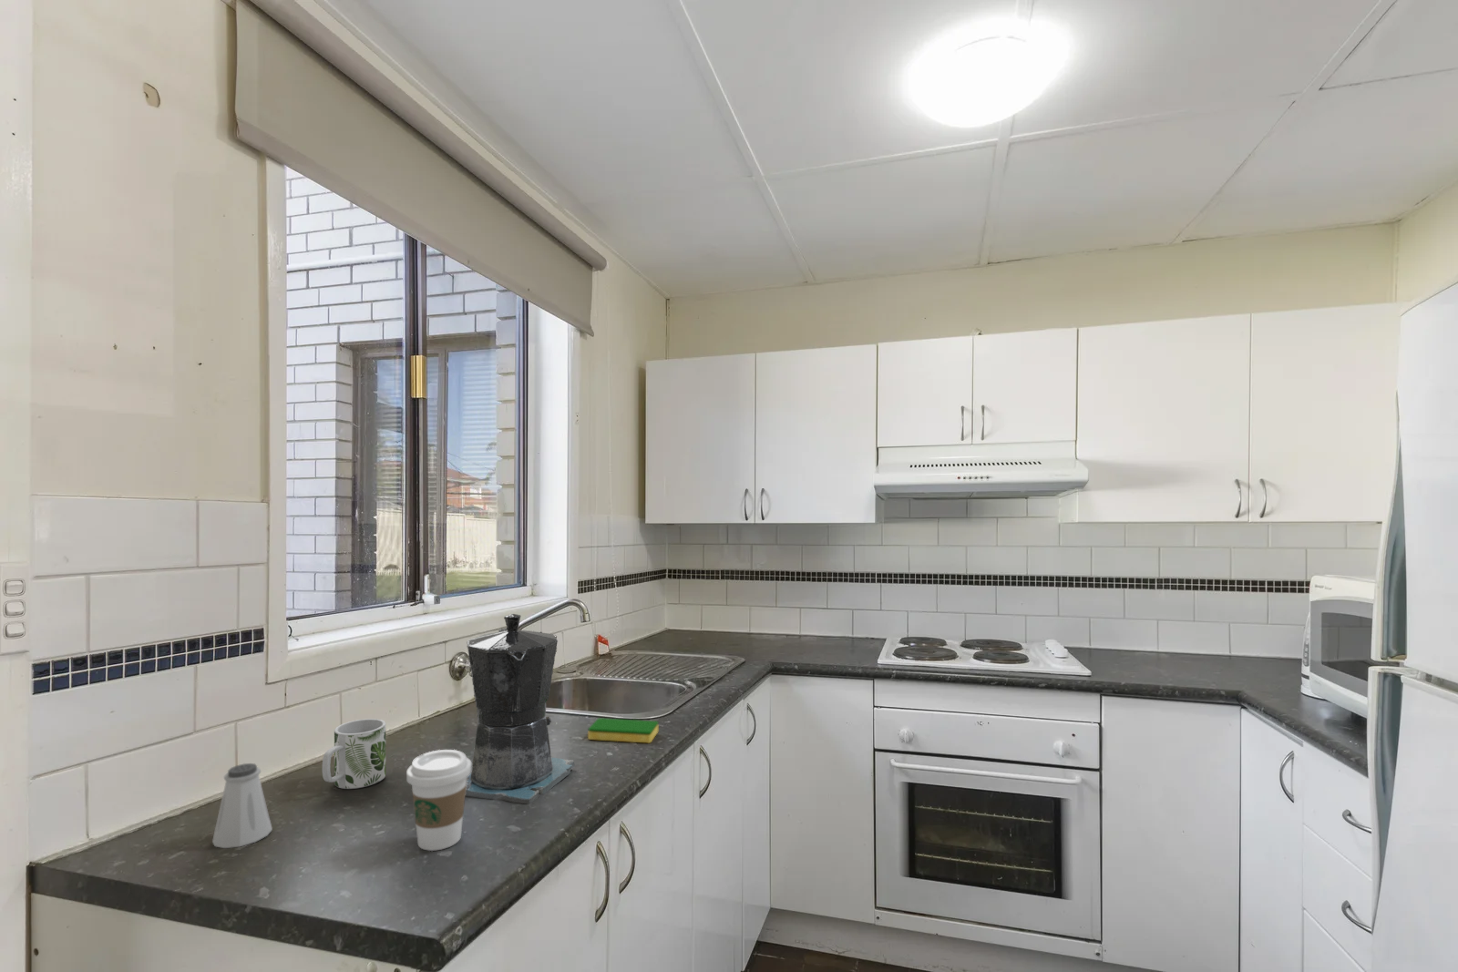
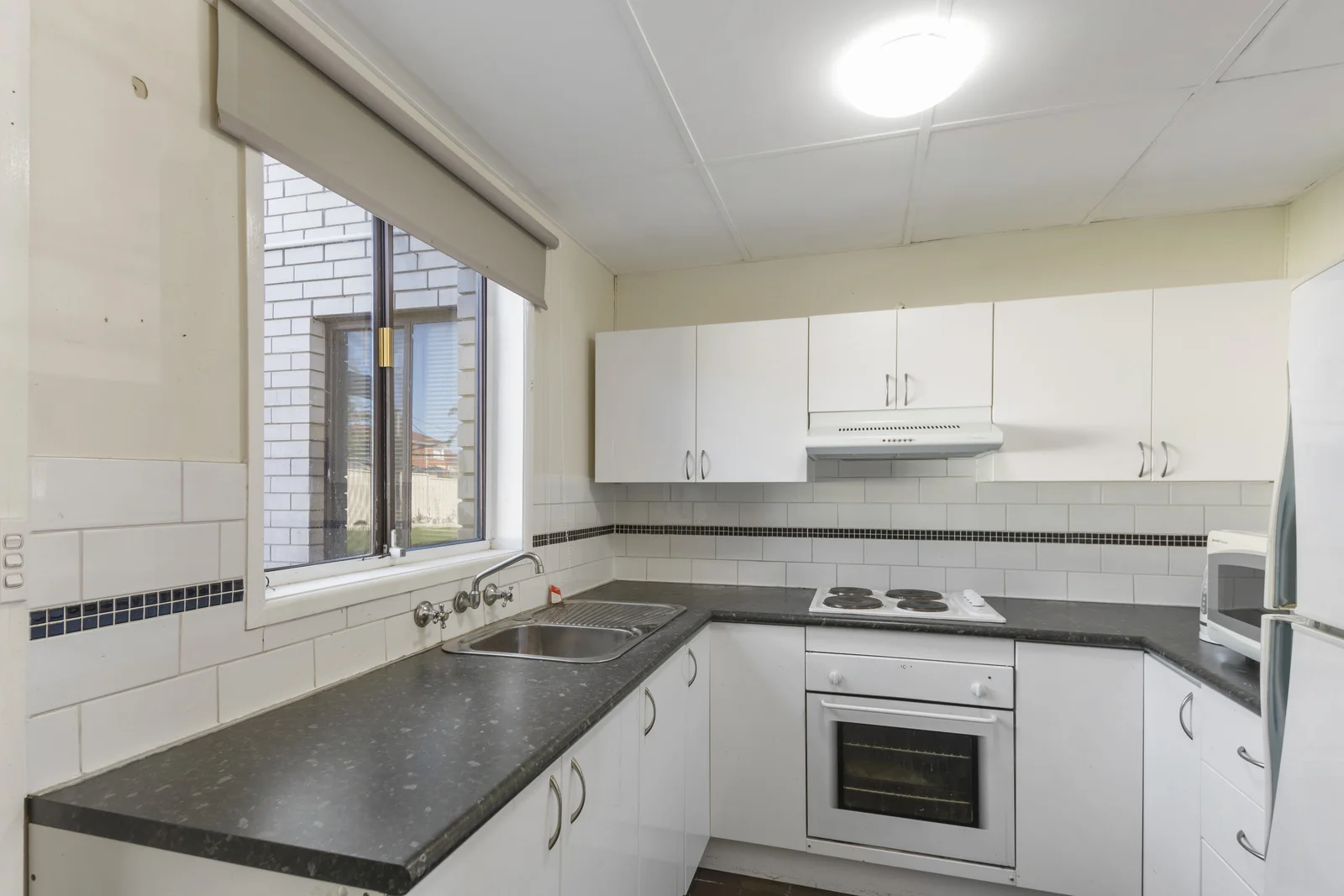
- dish sponge [587,717,658,744]
- coffee cup [406,749,472,852]
- coffee maker [464,613,576,805]
- mug [322,718,386,790]
- saltshaker [212,763,273,849]
